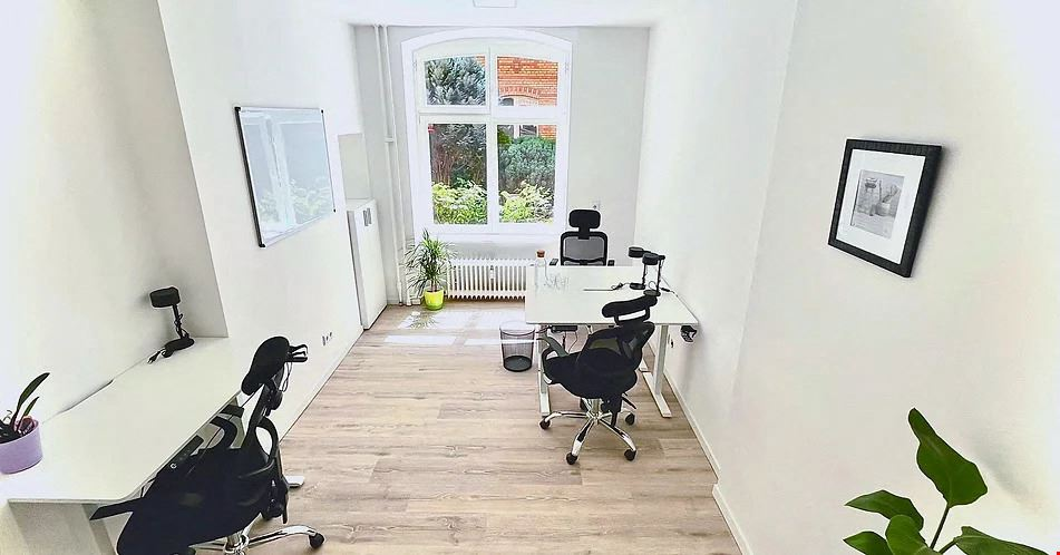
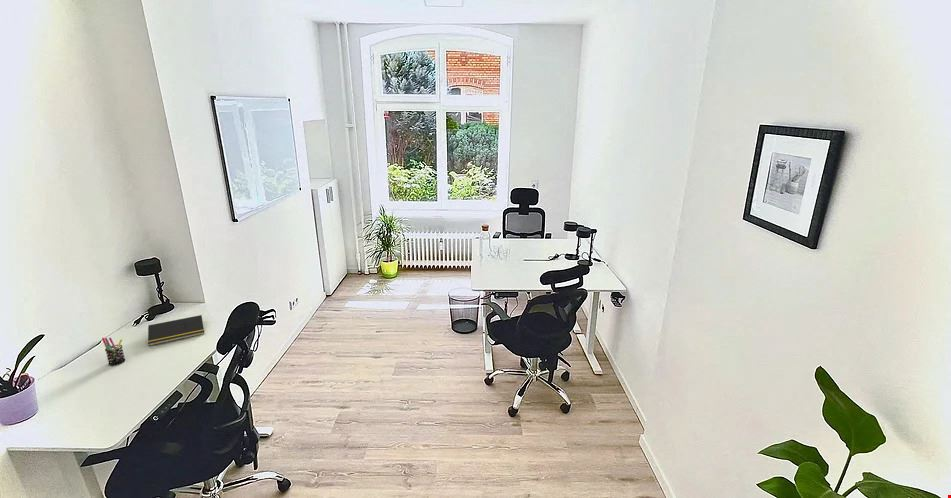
+ notepad [147,314,205,347]
+ pen holder [101,336,126,366]
